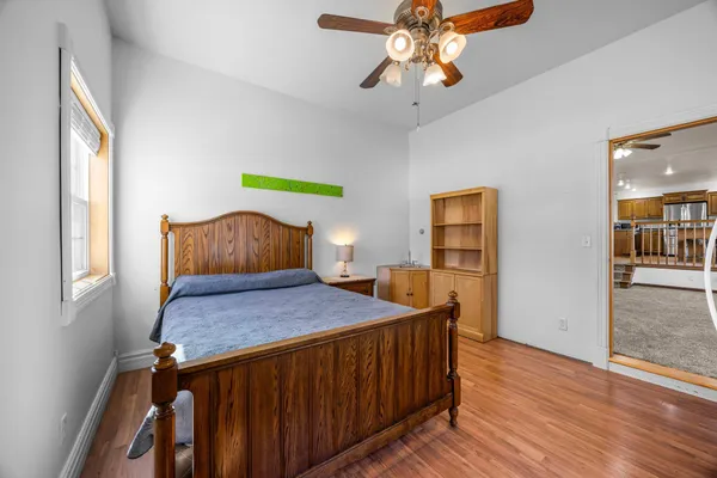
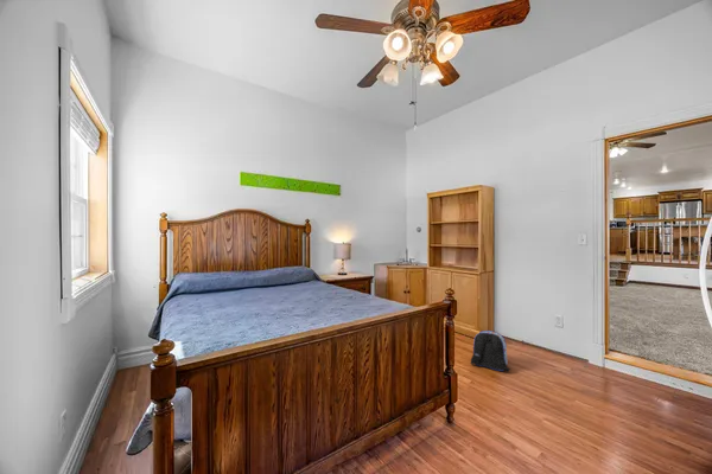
+ backpack [470,329,511,372]
